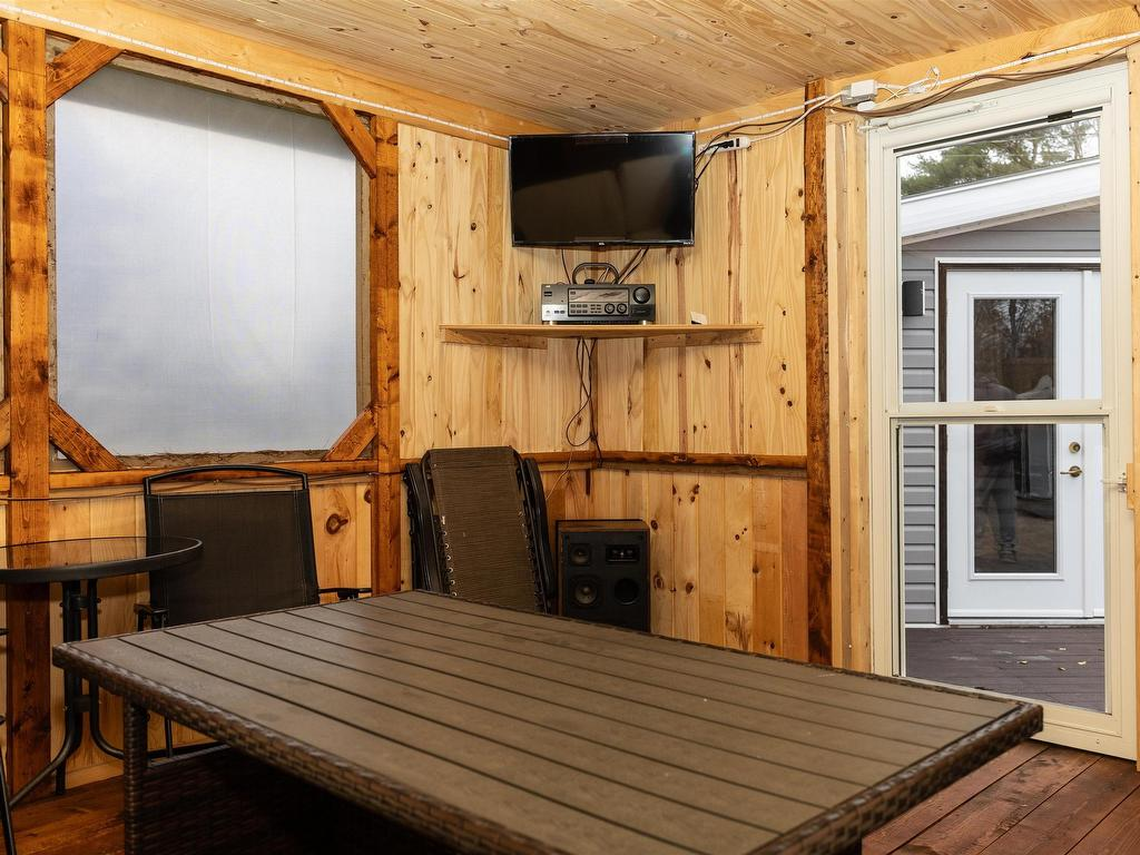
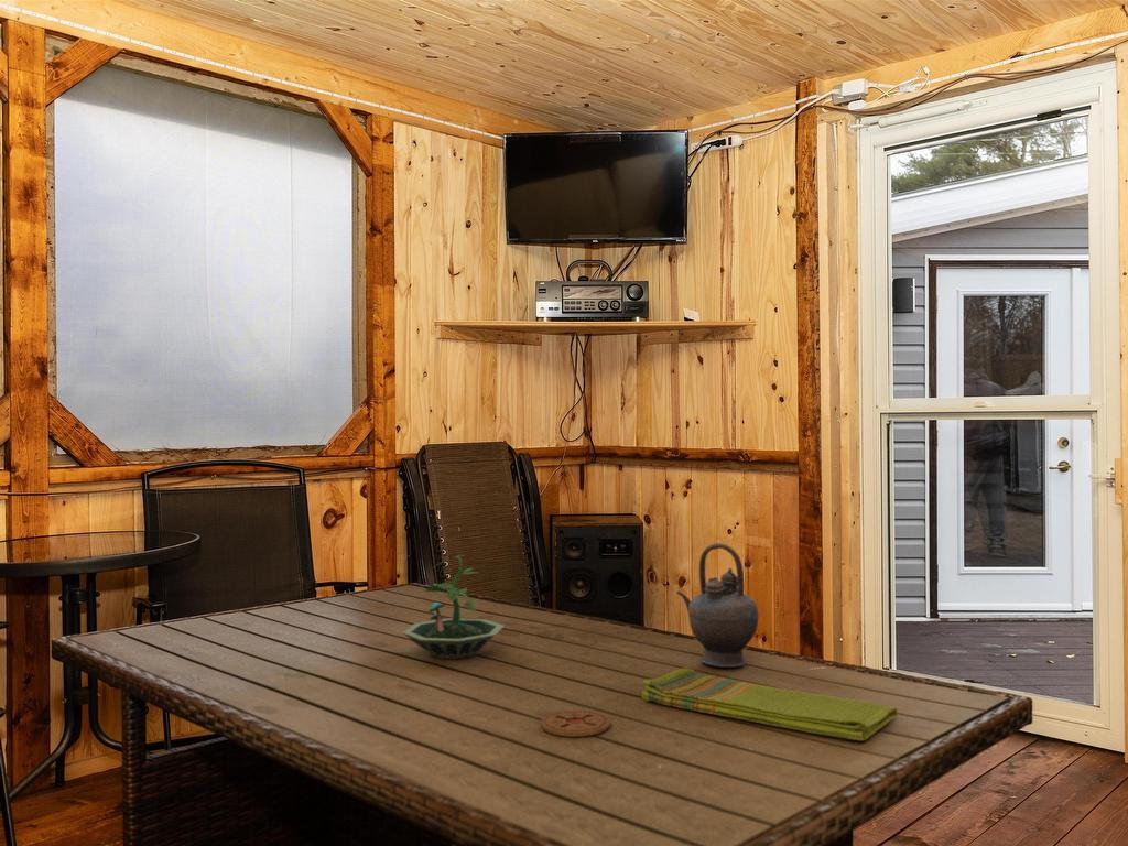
+ teapot [675,542,760,669]
+ coaster [540,709,611,738]
+ dish towel [641,666,899,741]
+ terrarium [401,554,506,660]
